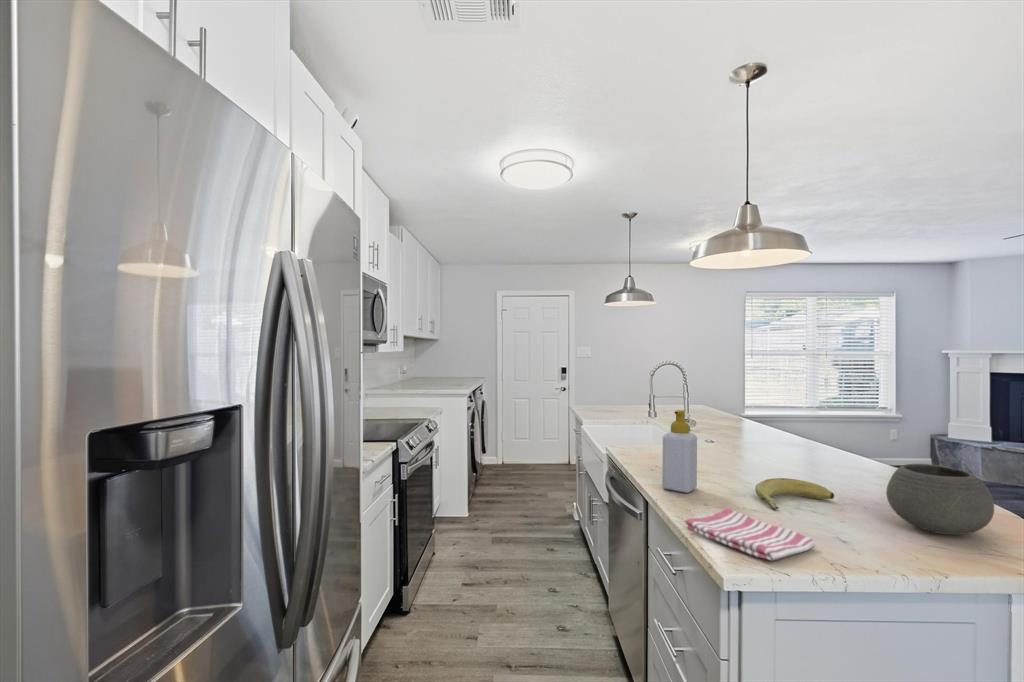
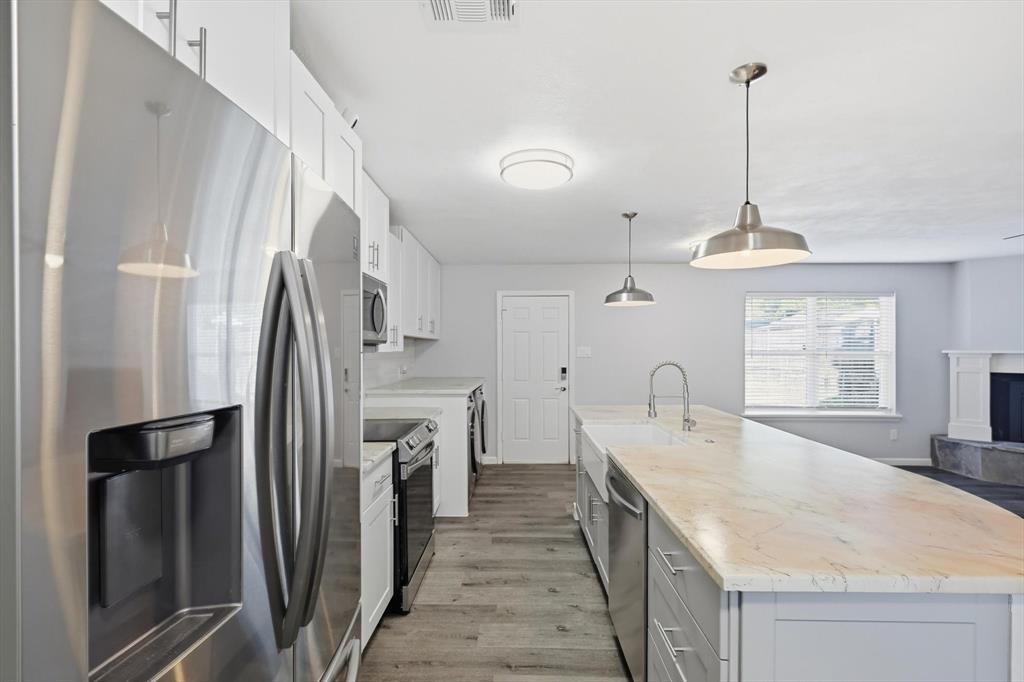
- soap bottle [661,409,698,494]
- bowl [885,463,995,536]
- banana [754,477,835,510]
- dish towel [685,506,817,562]
